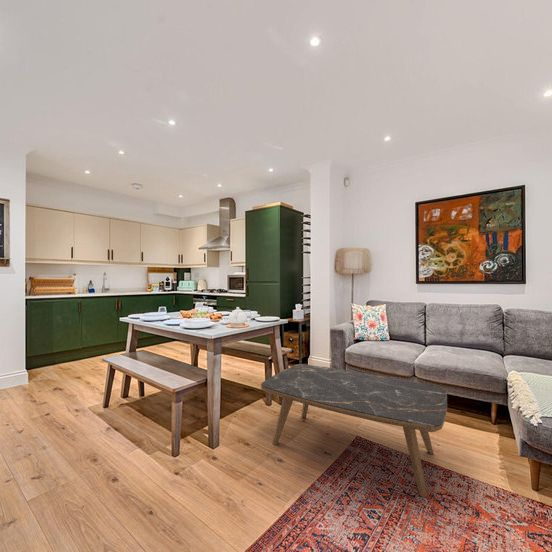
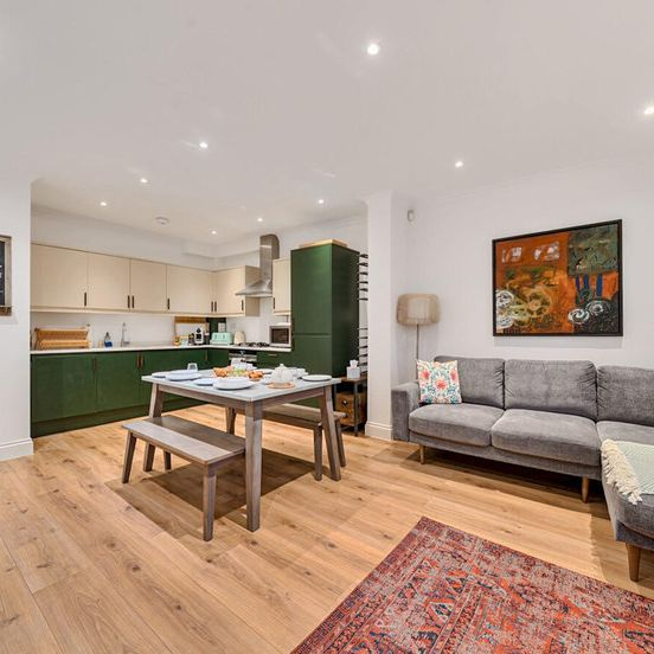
- coffee table [260,363,448,498]
